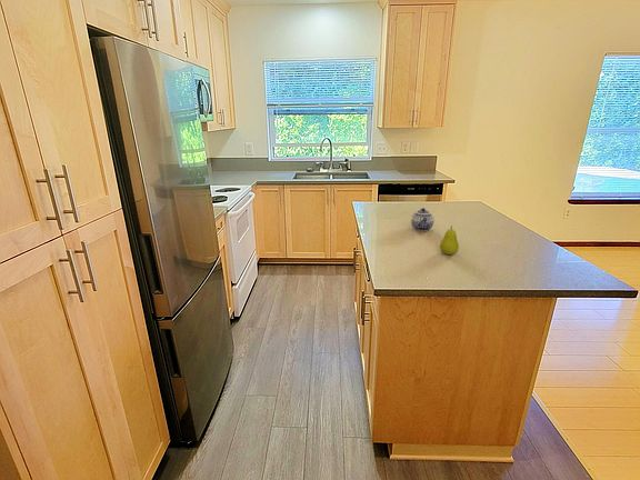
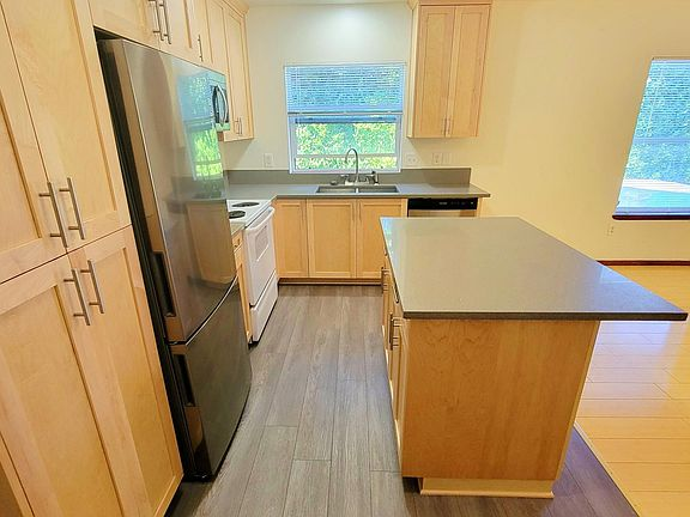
- fruit [439,224,460,256]
- teapot [410,207,434,232]
